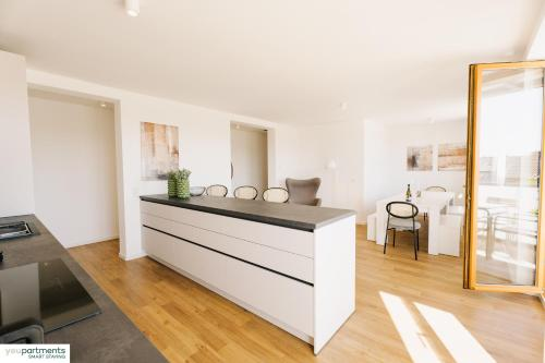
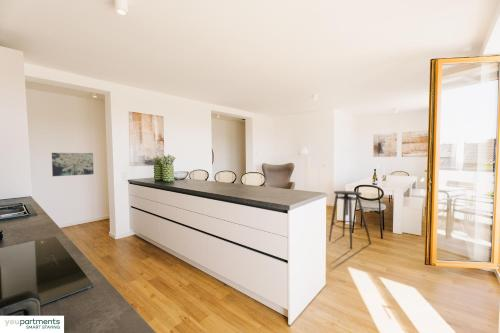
+ wall art [51,152,95,177]
+ stool [328,190,372,250]
